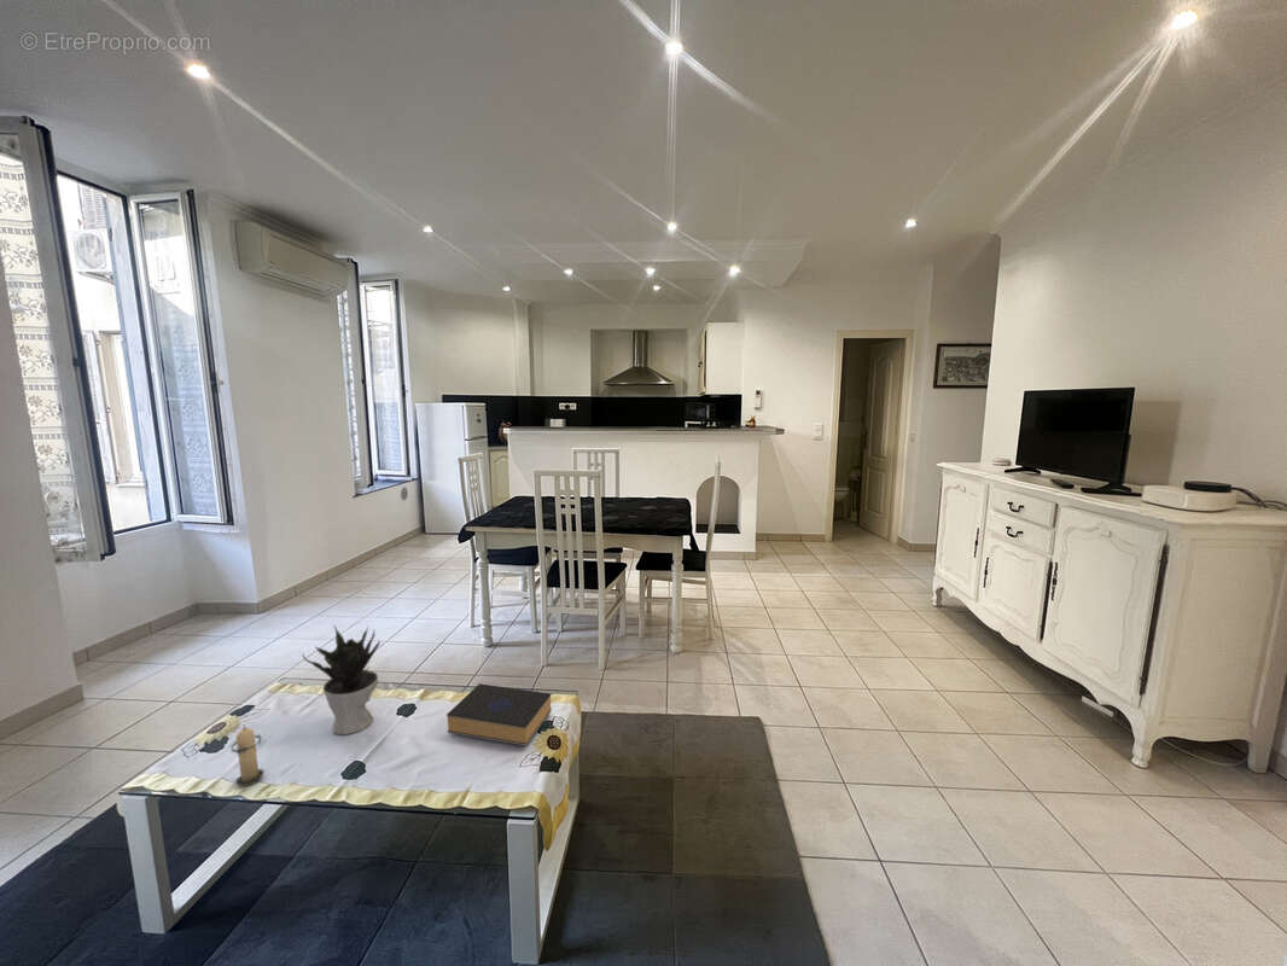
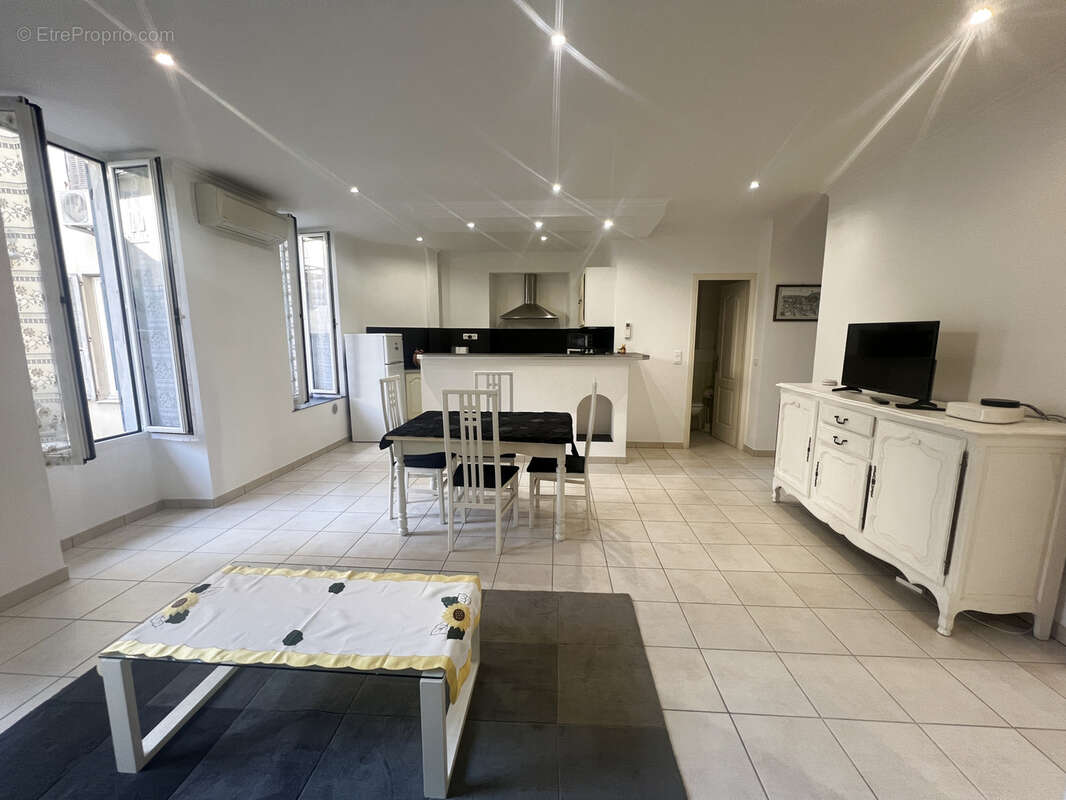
- candle [228,723,266,787]
- book [446,682,553,747]
- potted plant [301,623,382,735]
